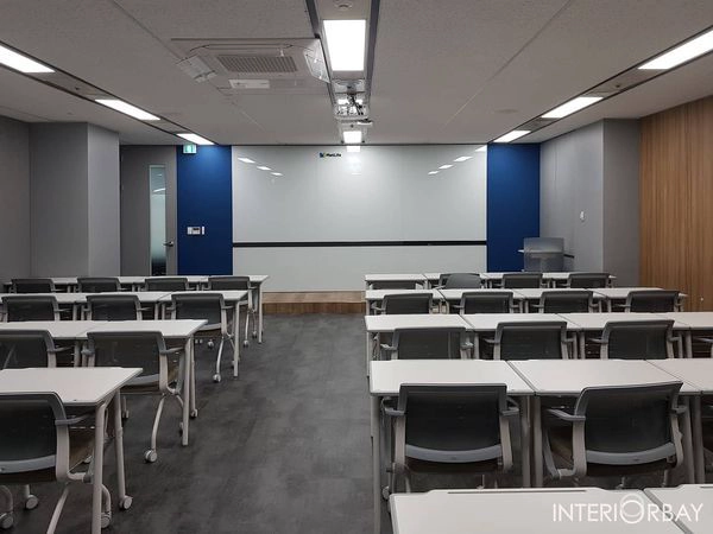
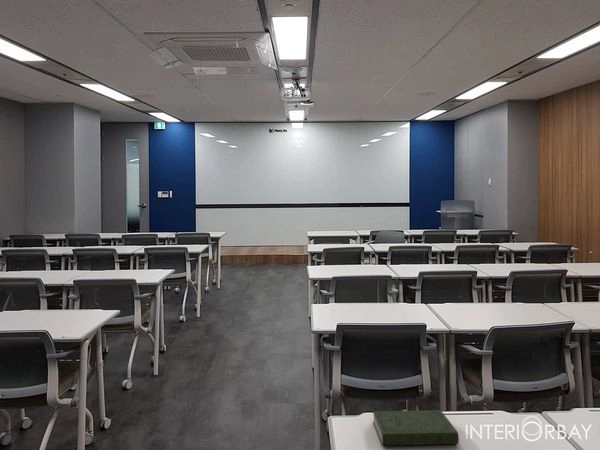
+ book [372,409,460,447]
